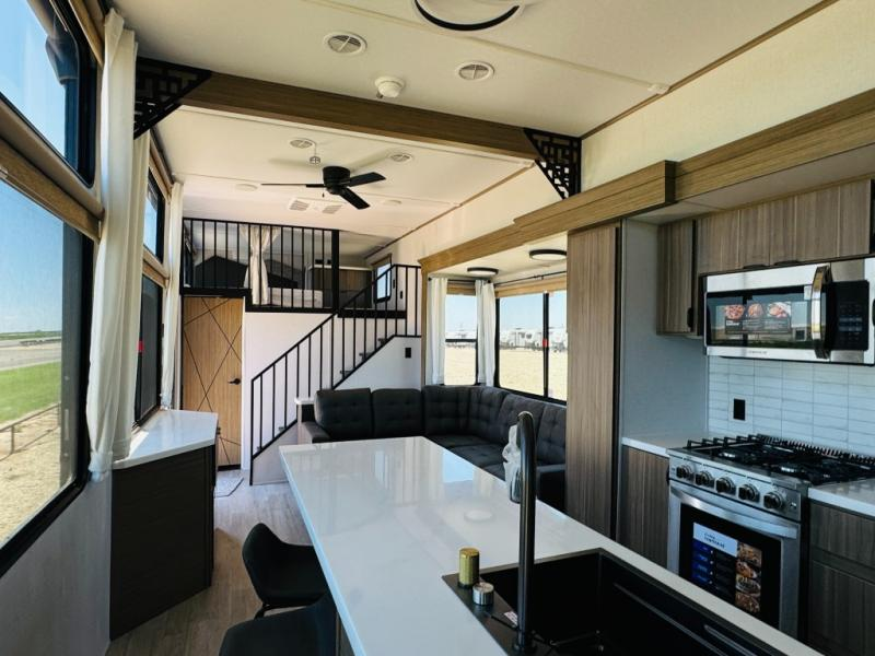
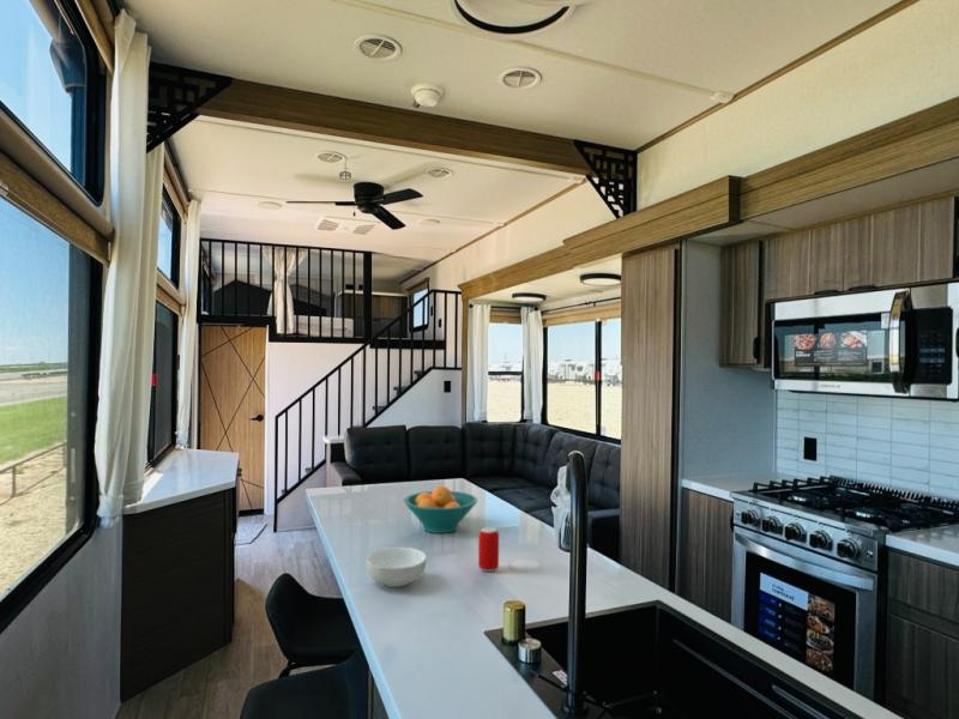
+ beverage can [477,526,500,573]
+ fruit bowl [403,484,480,534]
+ cereal bowl [366,546,428,588]
